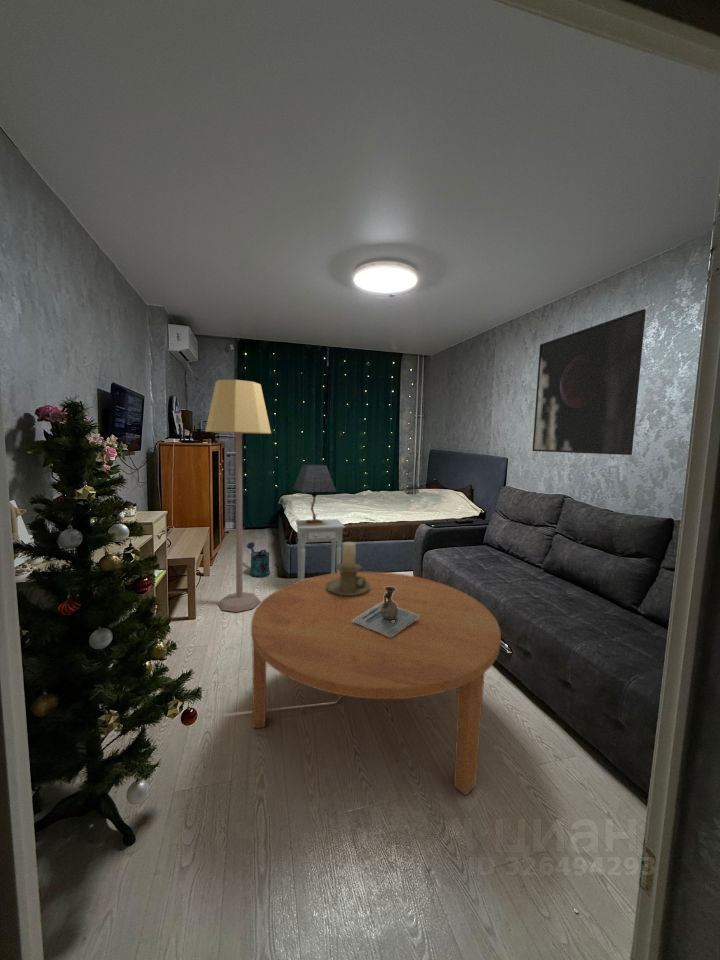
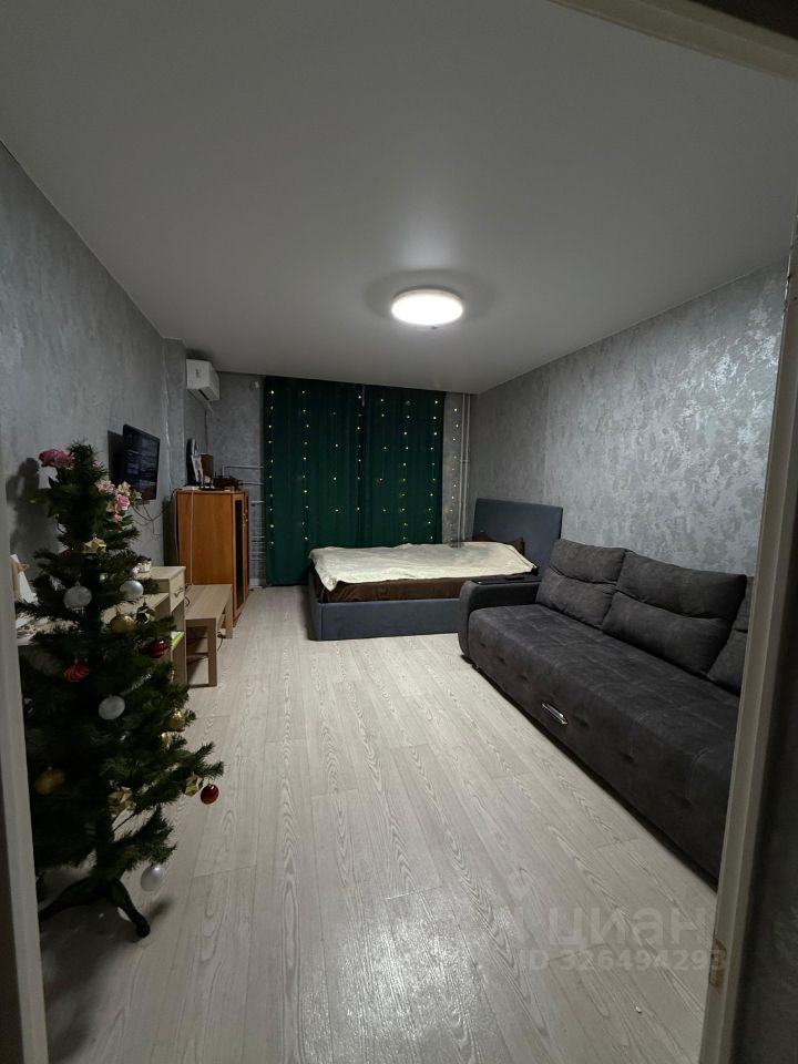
- candle holder [326,541,370,595]
- lamp [204,379,272,613]
- watering can [246,541,271,578]
- coffee table [250,571,502,796]
- decorative vase [352,586,419,637]
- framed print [531,308,647,456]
- table lamp [292,463,337,526]
- nightstand [294,518,346,581]
